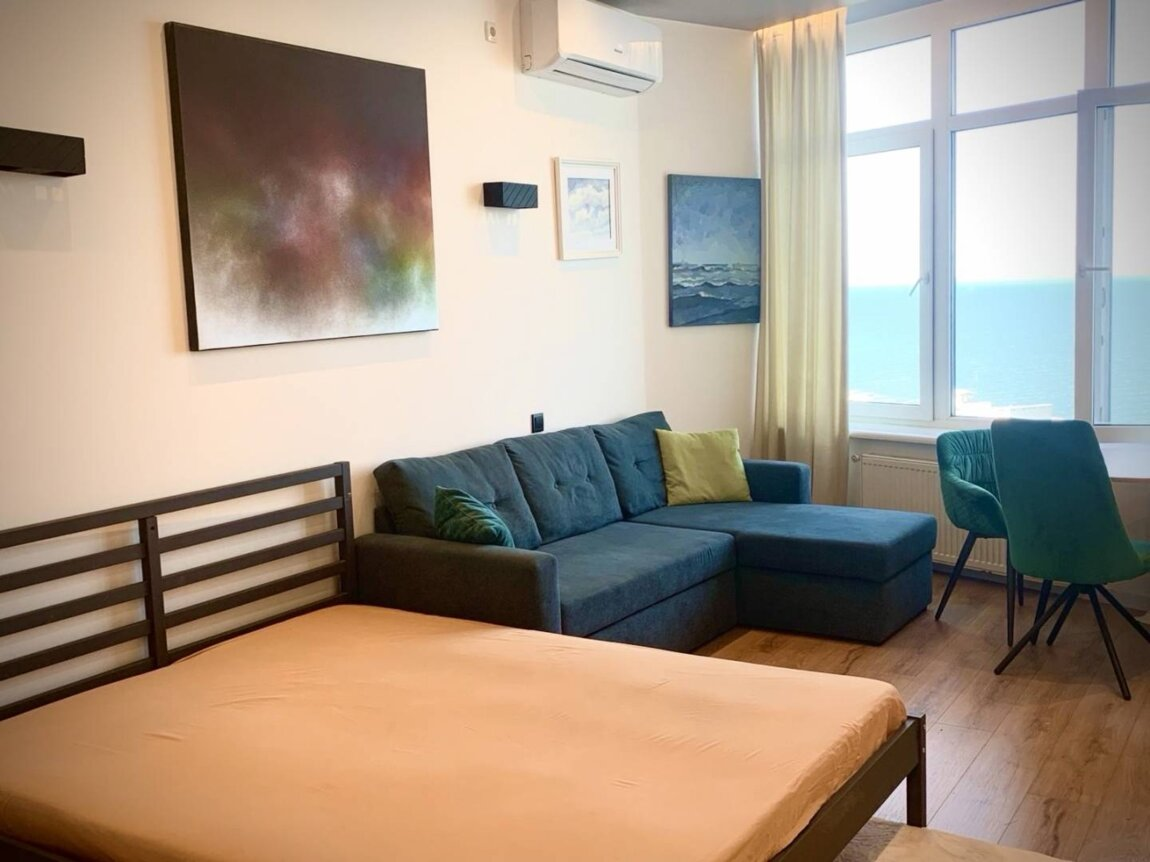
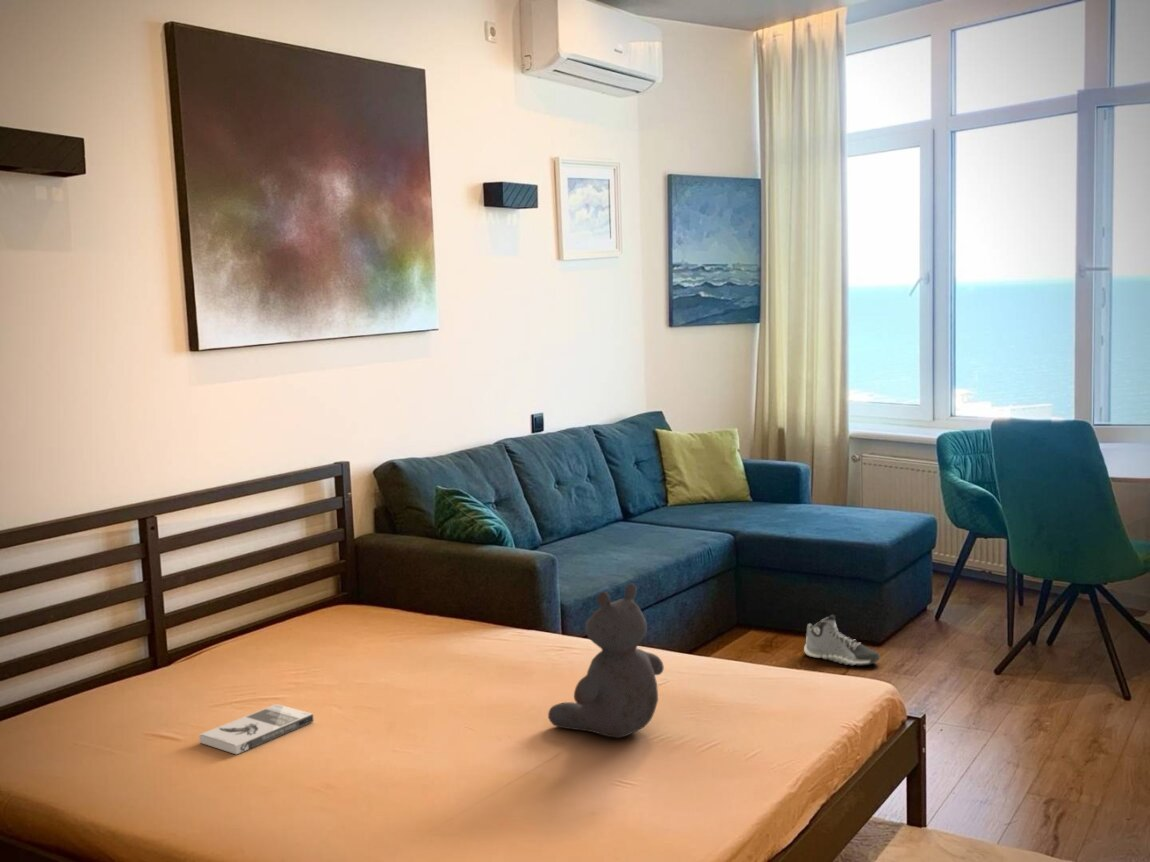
+ sneaker [803,614,881,667]
+ teddy bear [547,582,665,739]
+ book [198,703,315,755]
